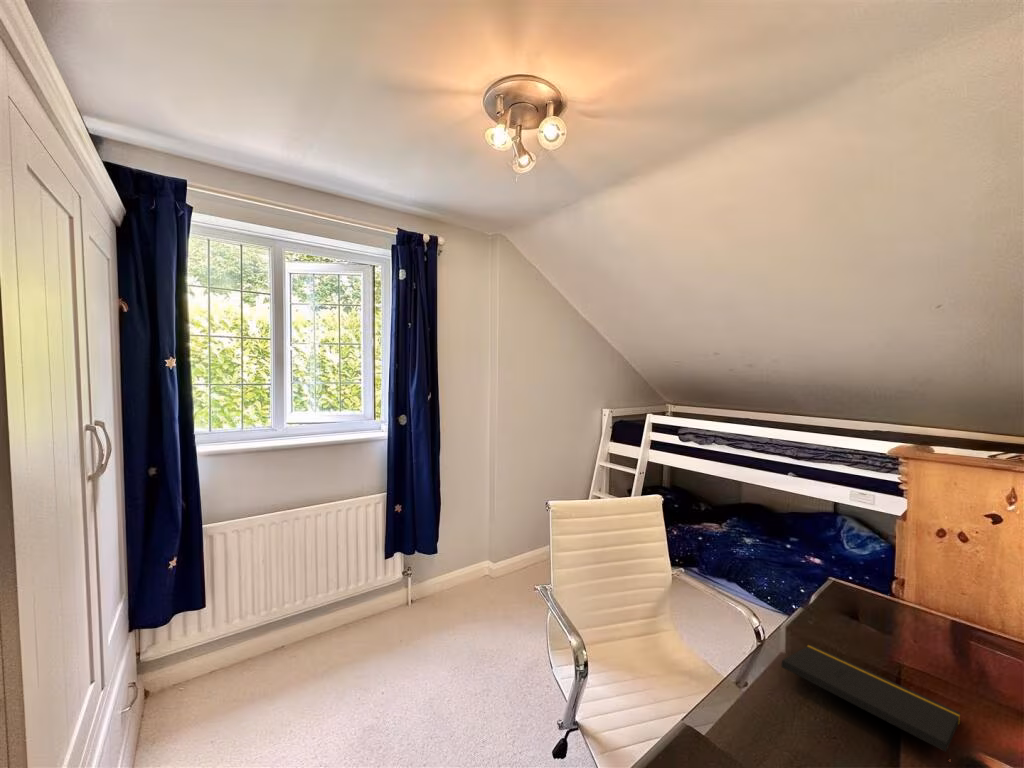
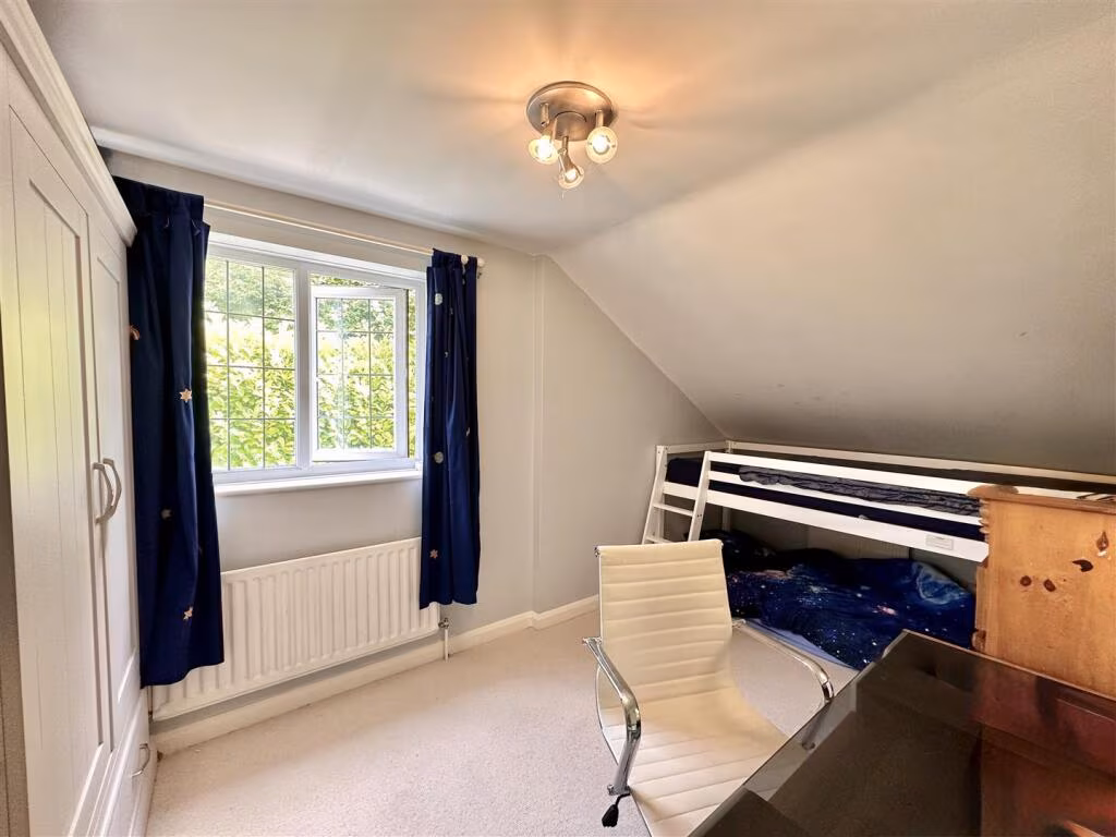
- notepad [780,644,961,768]
